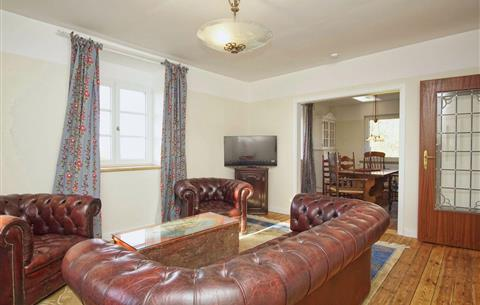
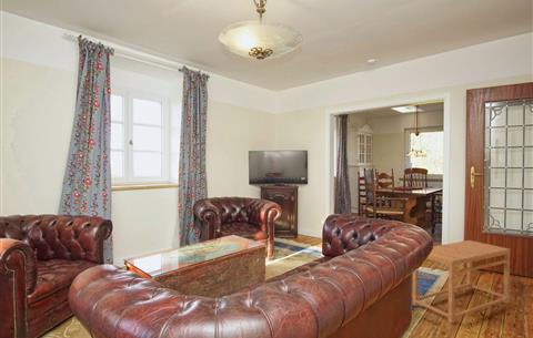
+ side table [412,239,512,325]
